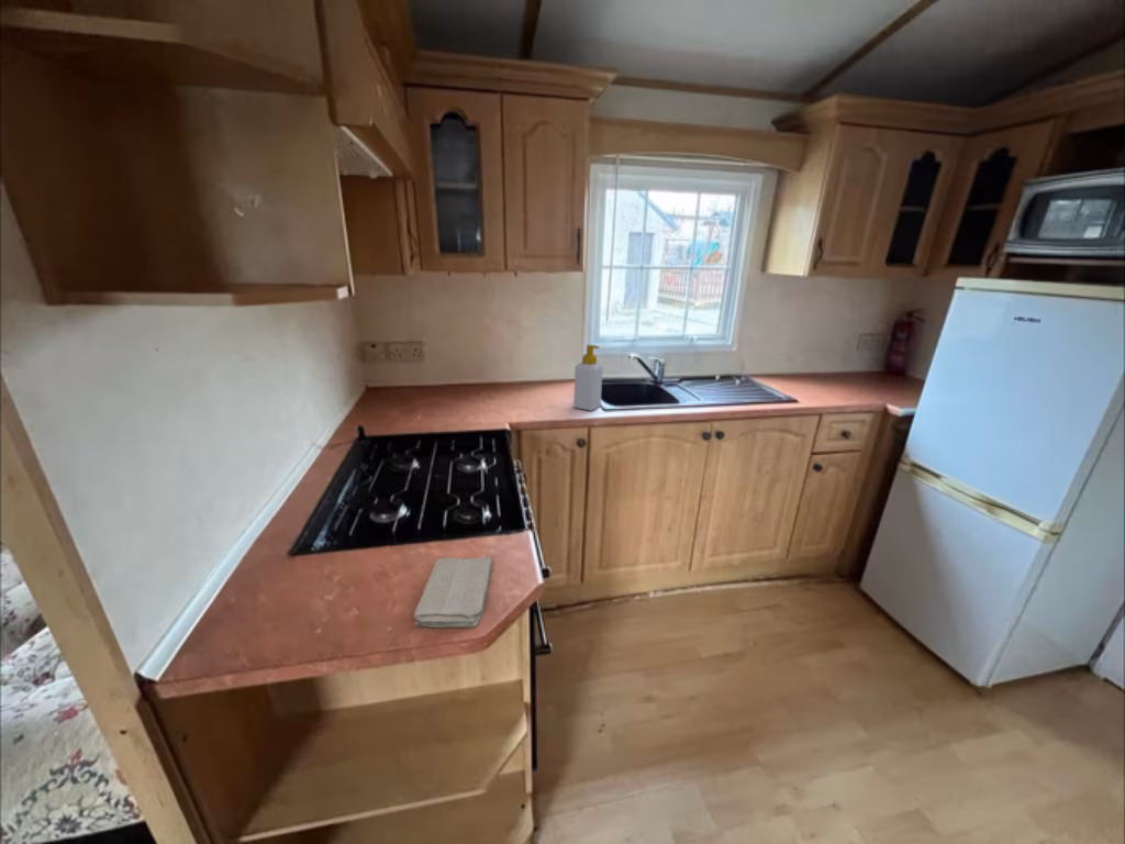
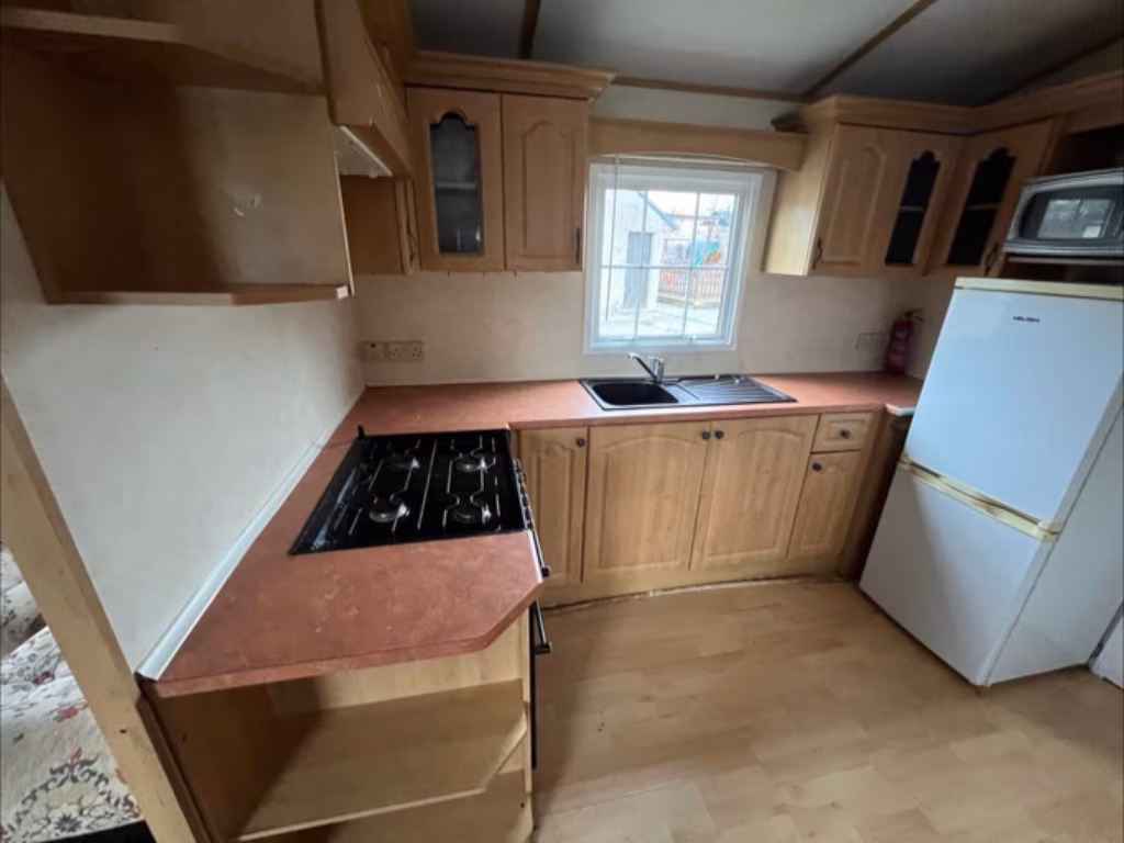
- soap bottle [572,344,604,412]
- washcloth [413,556,493,629]
